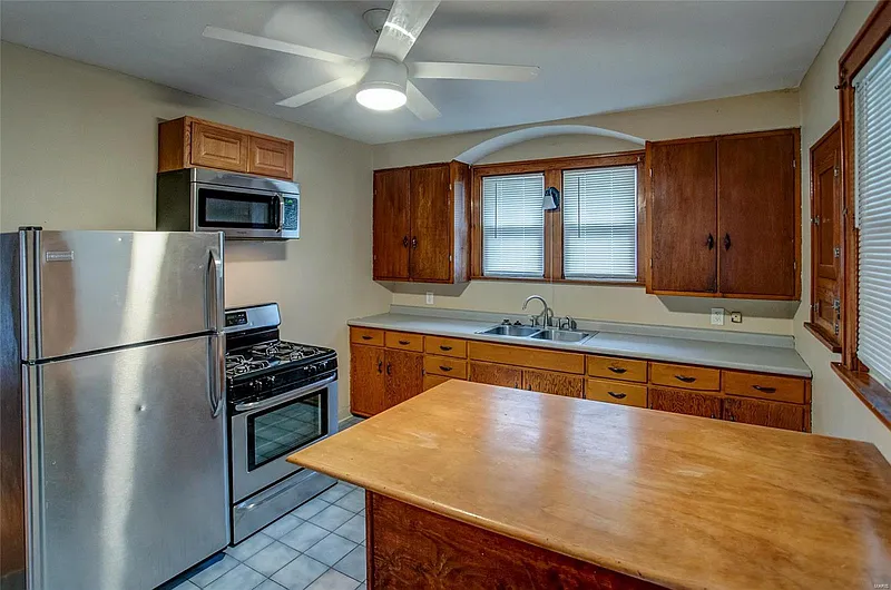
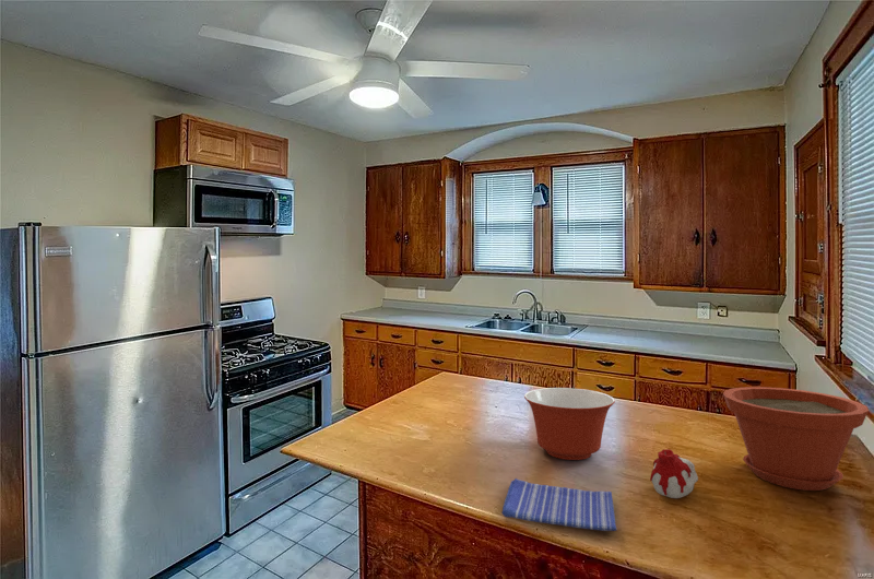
+ mixing bowl [523,387,616,461]
+ candle [649,448,699,499]
+ dish towel [500,477,618,532]
+ plant pot [722,386,870,492]
